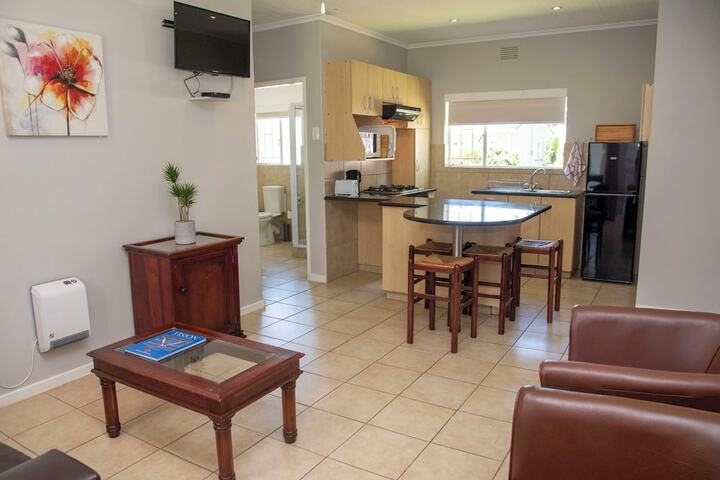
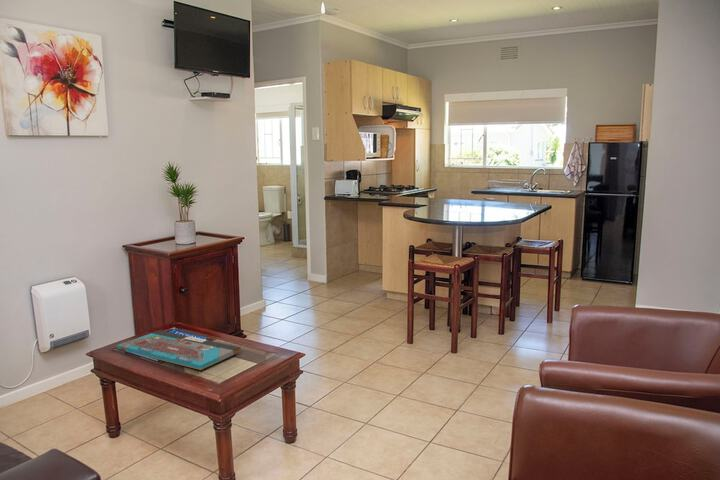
+ board game [116,329,242,371]
